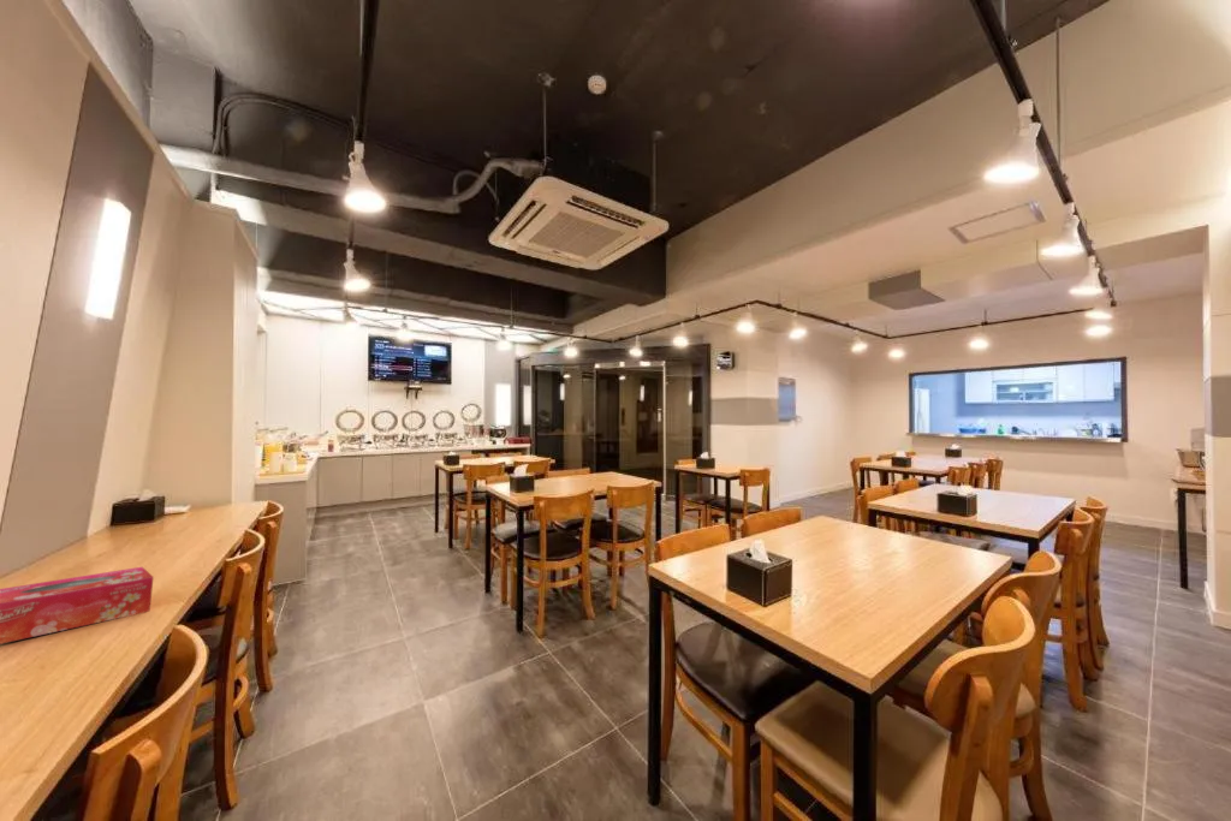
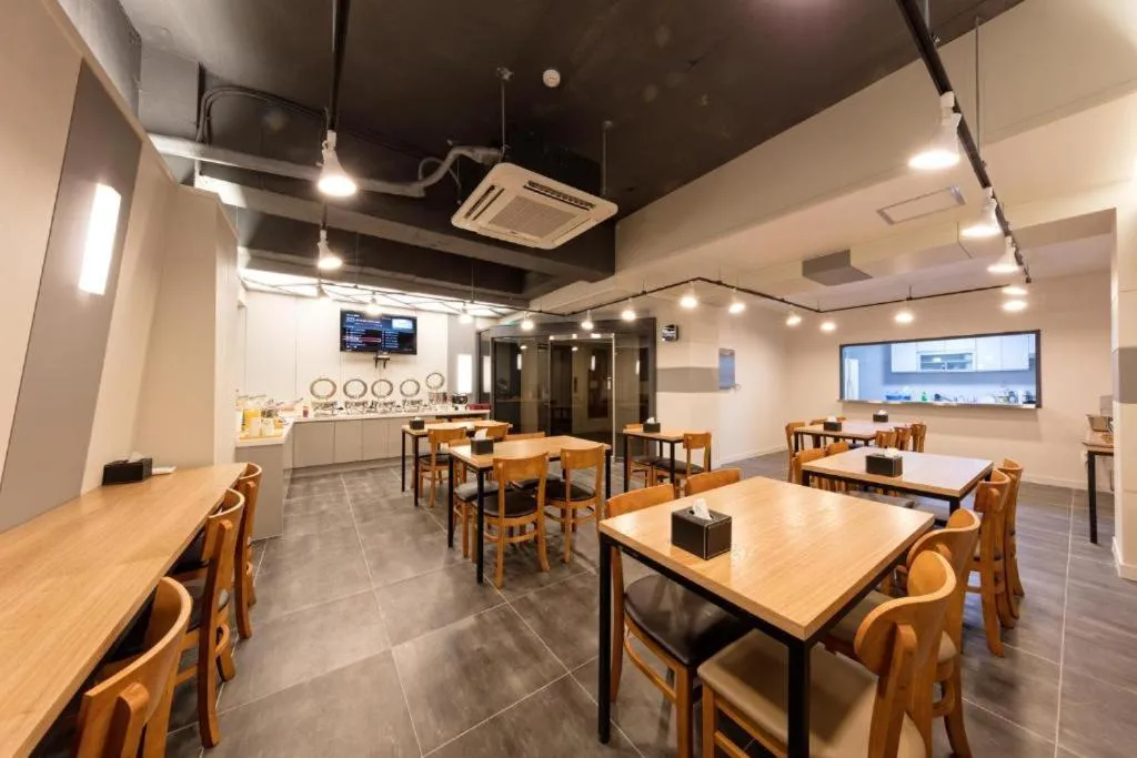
- tissue box [0,566,155,646]
